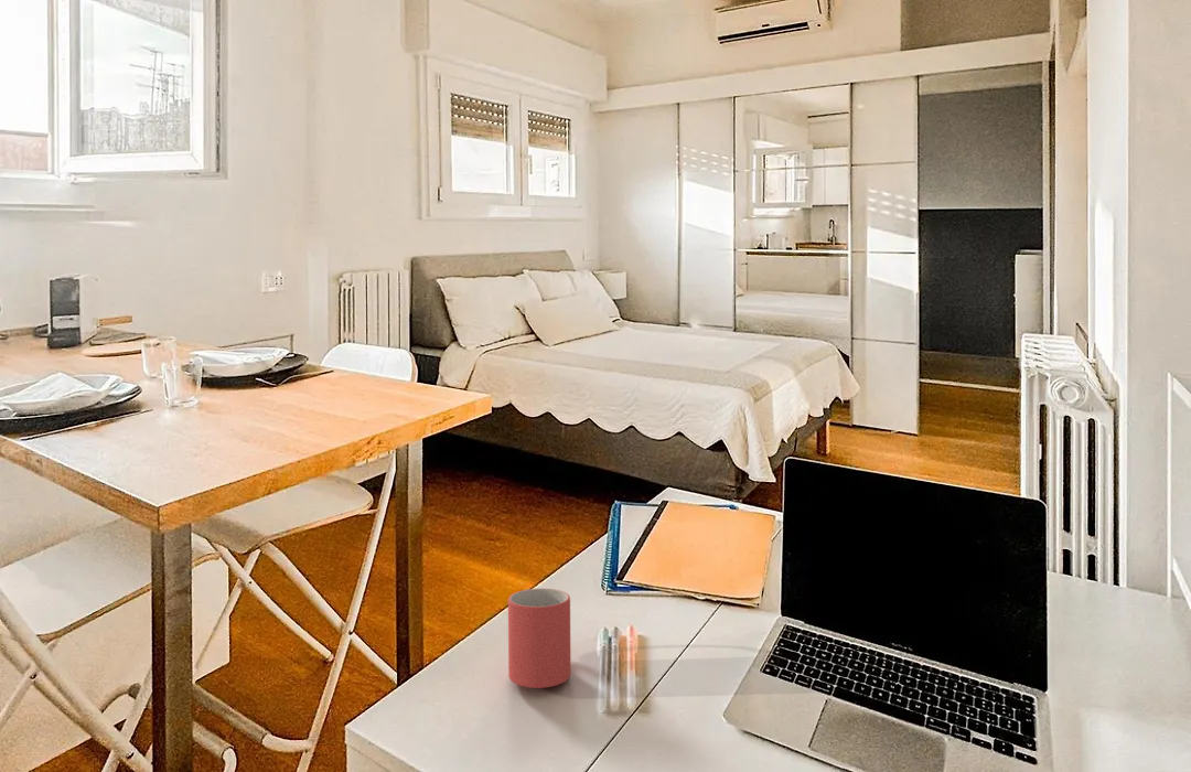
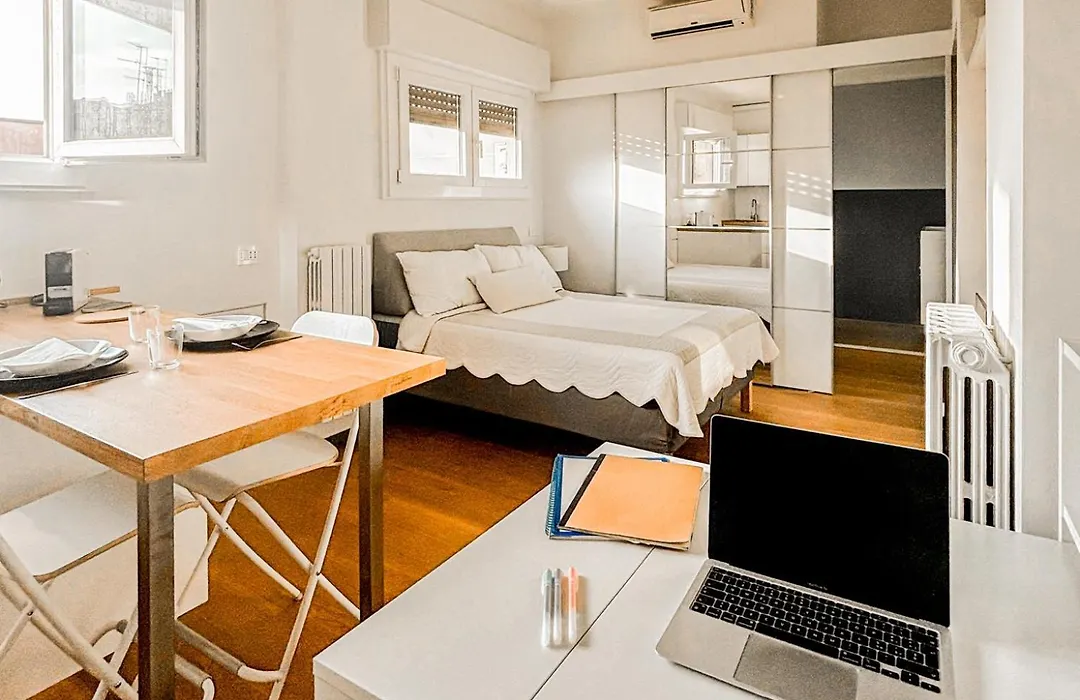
- mug [507,588,572,689]
